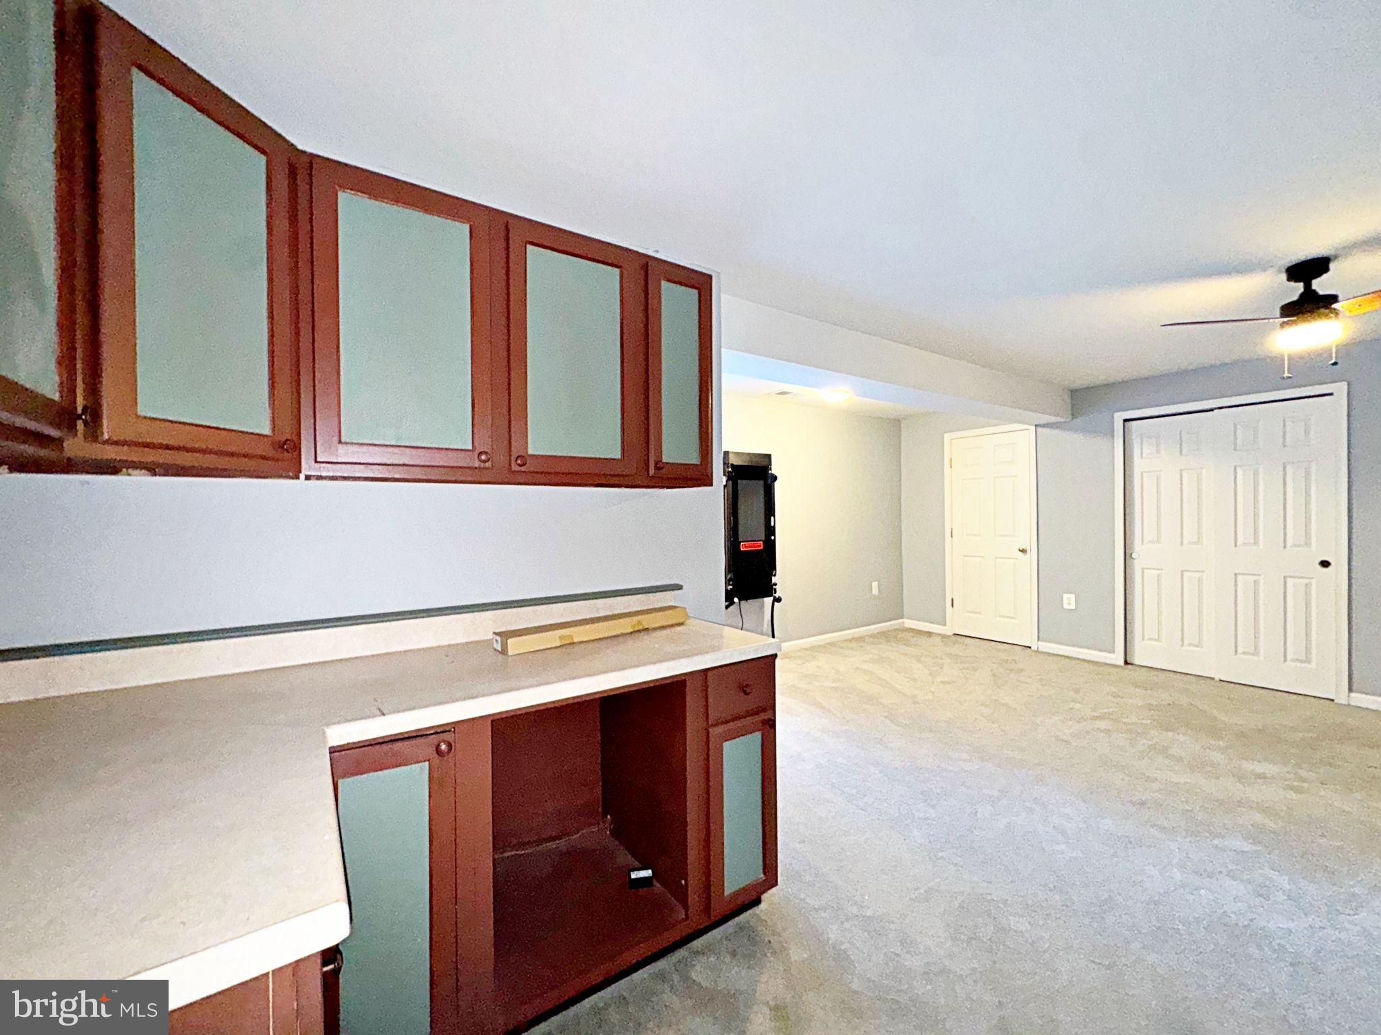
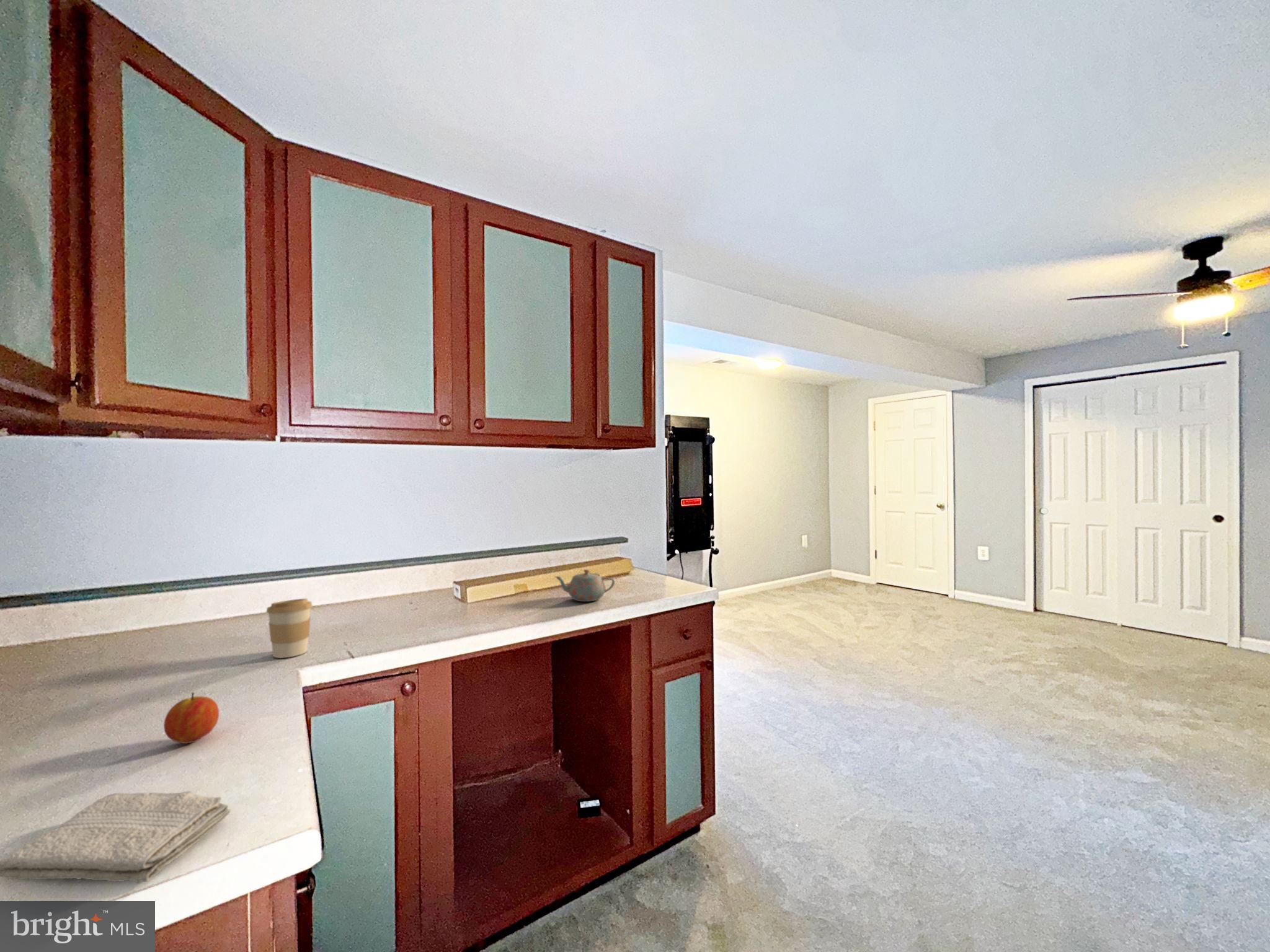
+ fruit [163,692,220,744]
+ washcloth [0,790,231,884]
+ teapot [554,569,616,602]
+ coffee cup [265,598,313,659]
